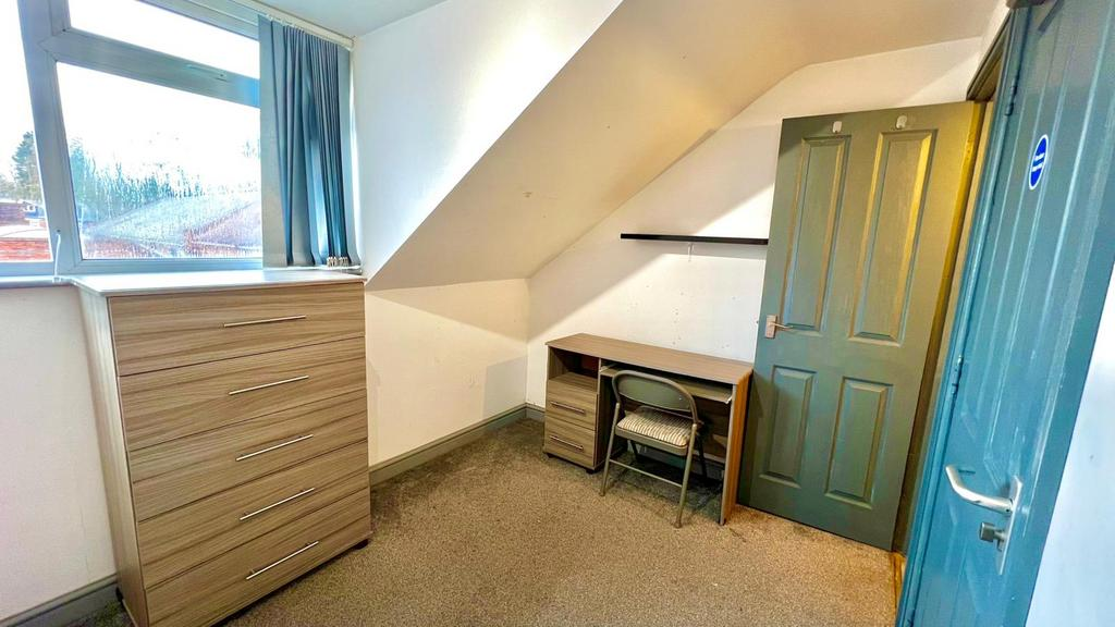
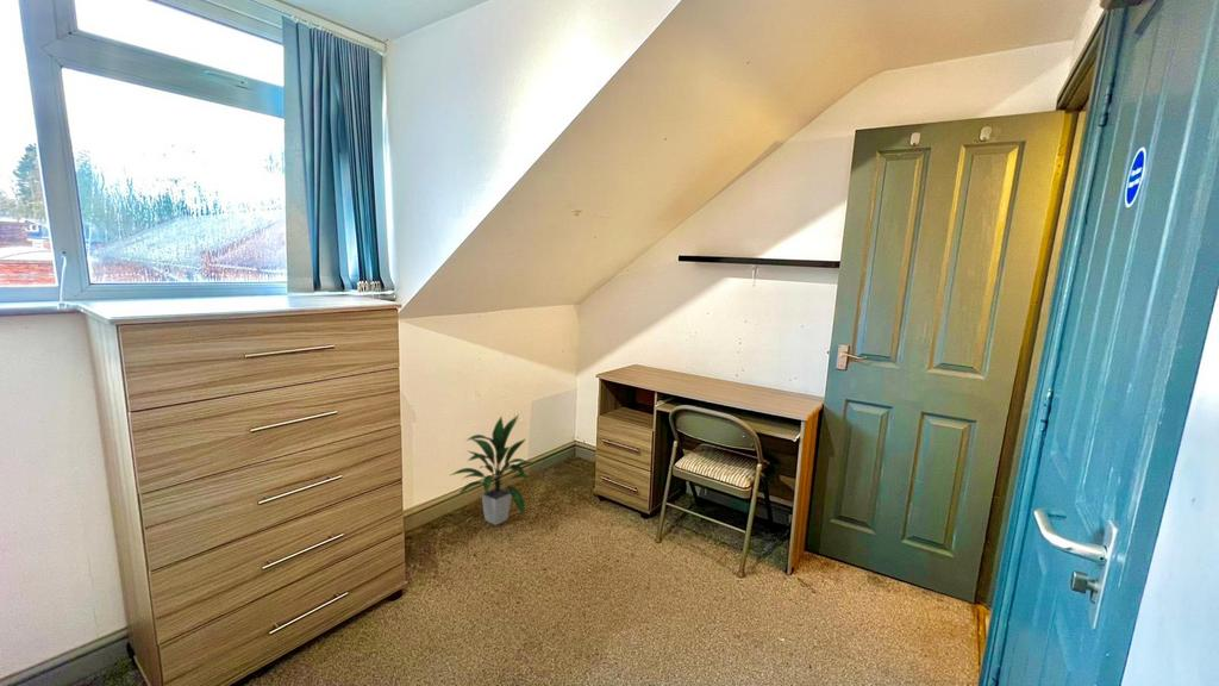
+ indoor plant [450,413,536,526]
